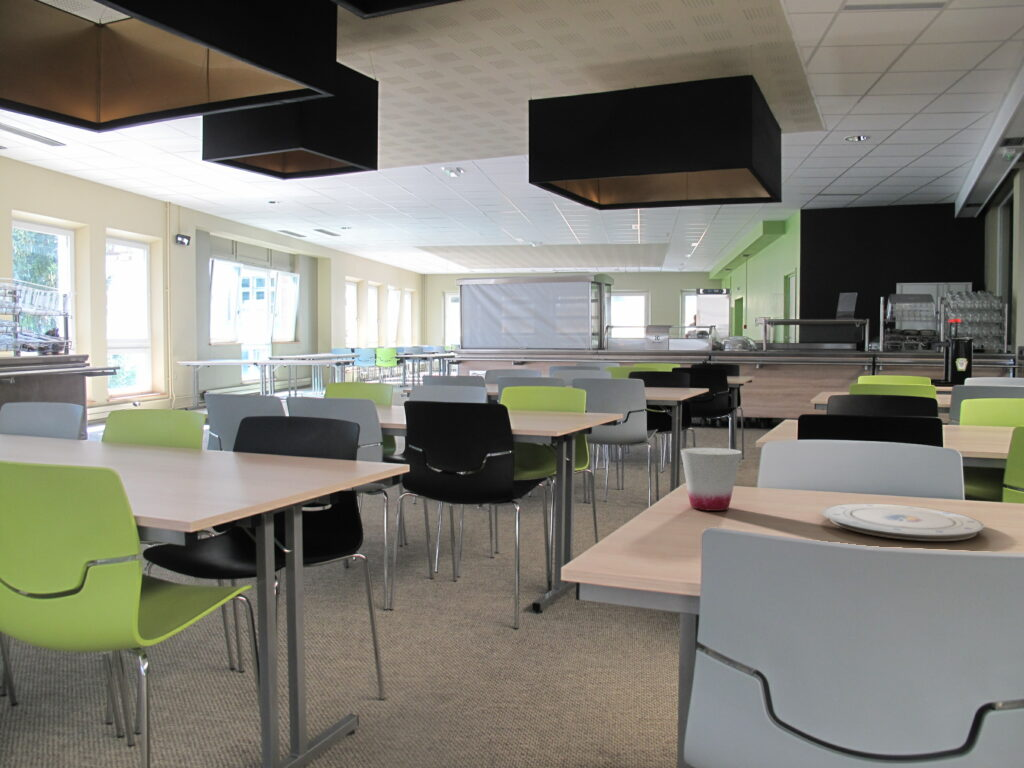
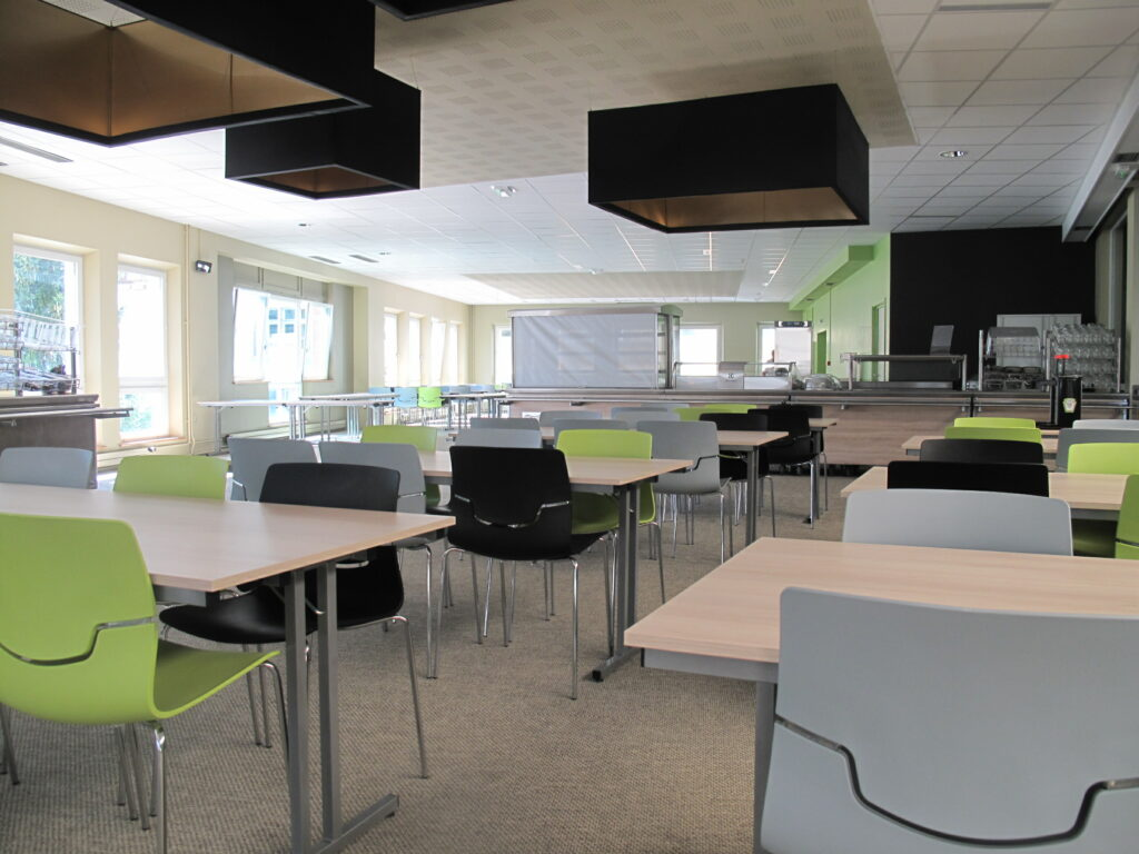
- plate [821,502,985,542]
- cup [680,446,742,512]
